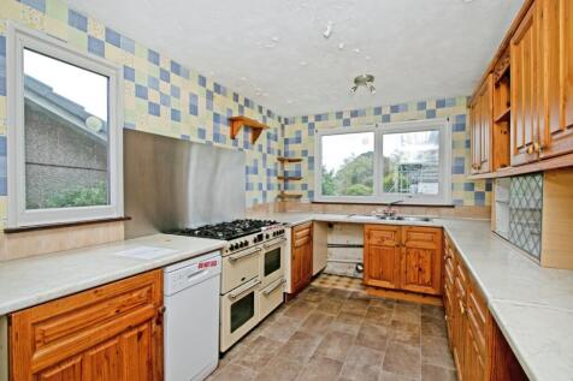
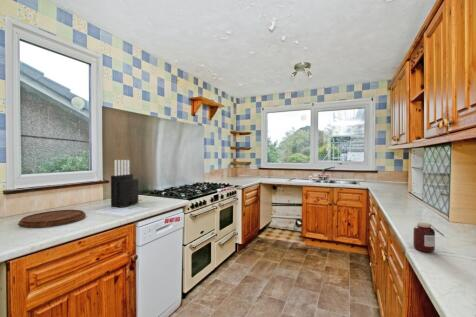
+ jar [412,221,445,253]
+ knife block [110,159,139,209]
+ cutting board [18,209,87,228]
